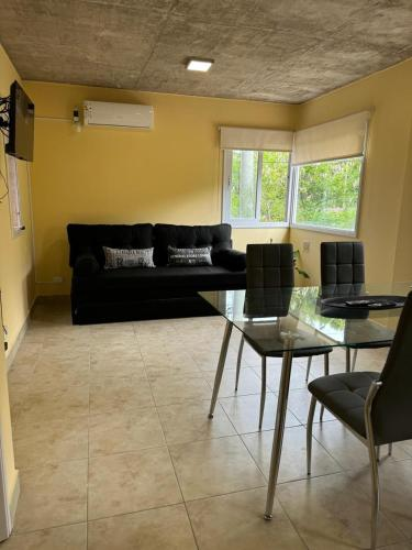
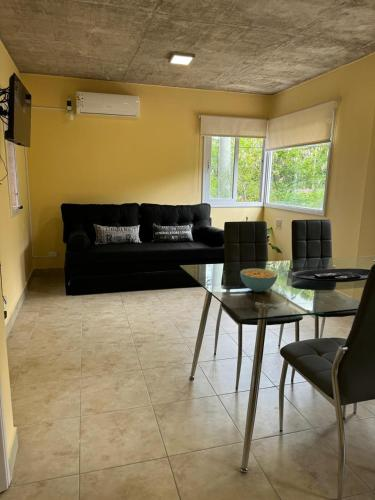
+ cereal bowl [239,268,279,293]
